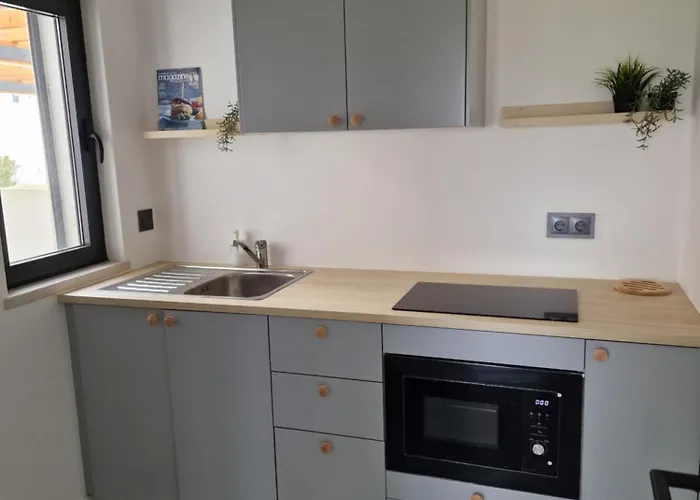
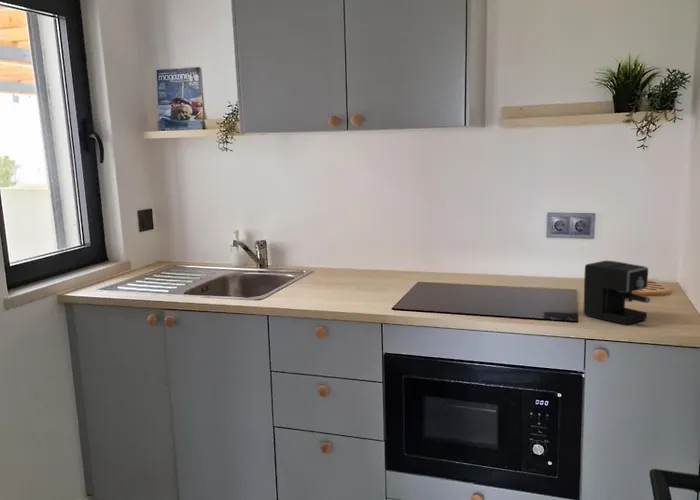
+ coffee maker [582,259,651,325]
